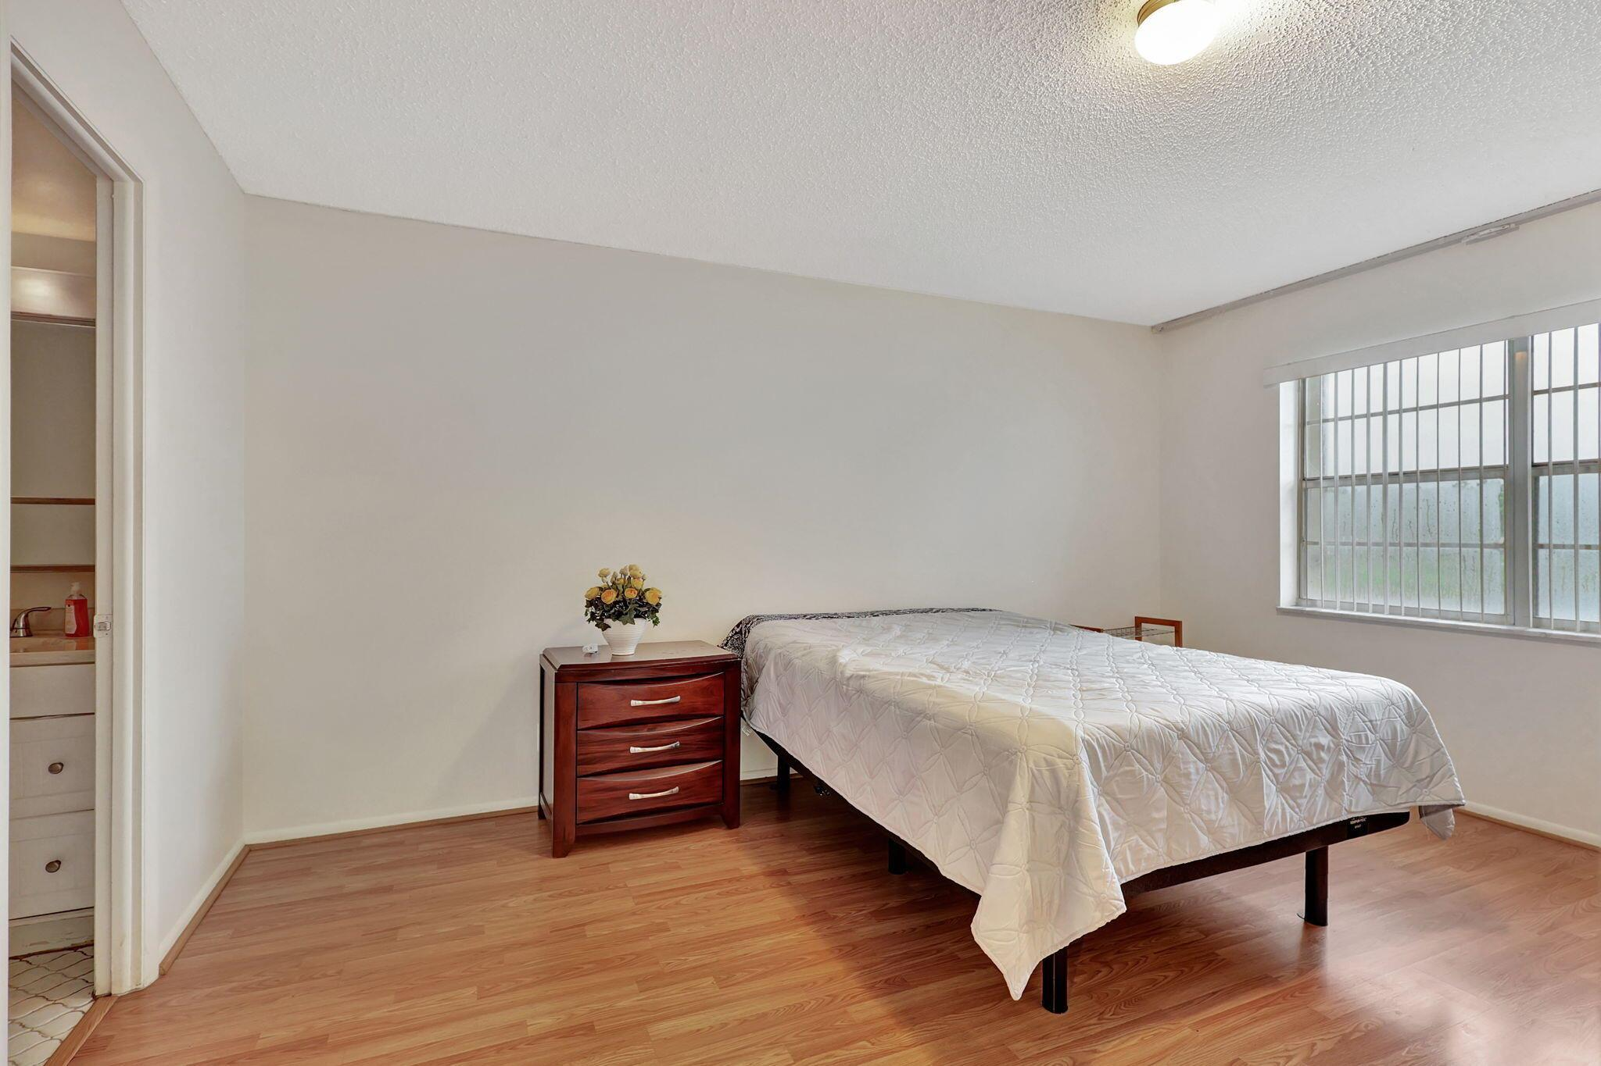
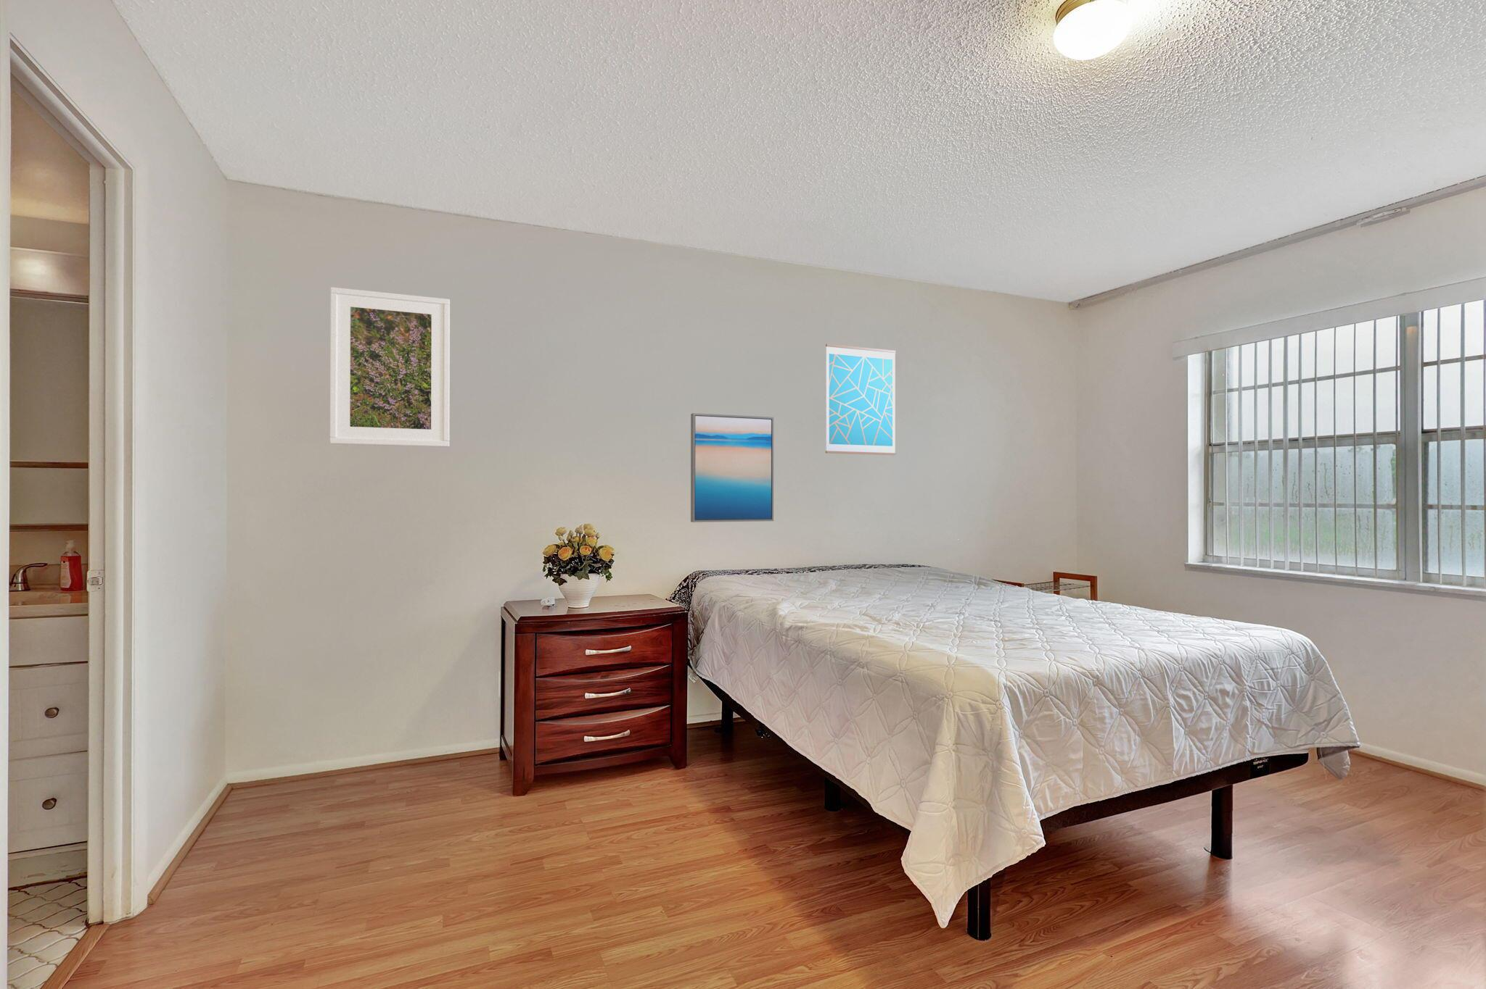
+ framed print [329,286,451,448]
+ wall art [825,343,896,456]
+ wall art [691,412,774,523]
